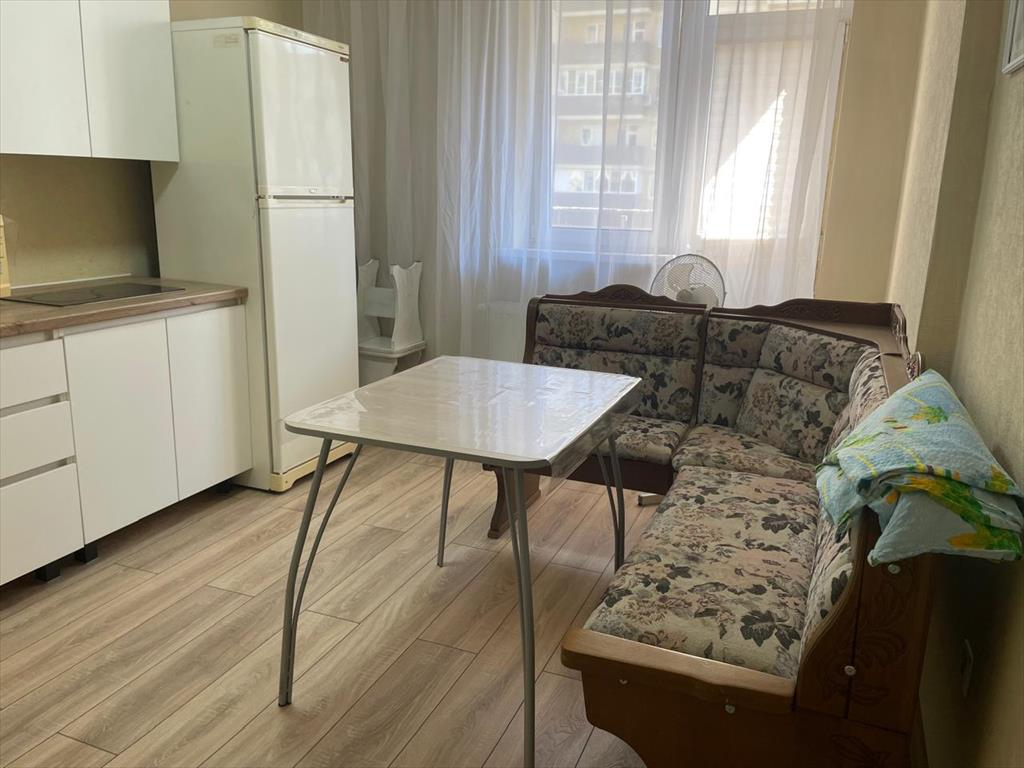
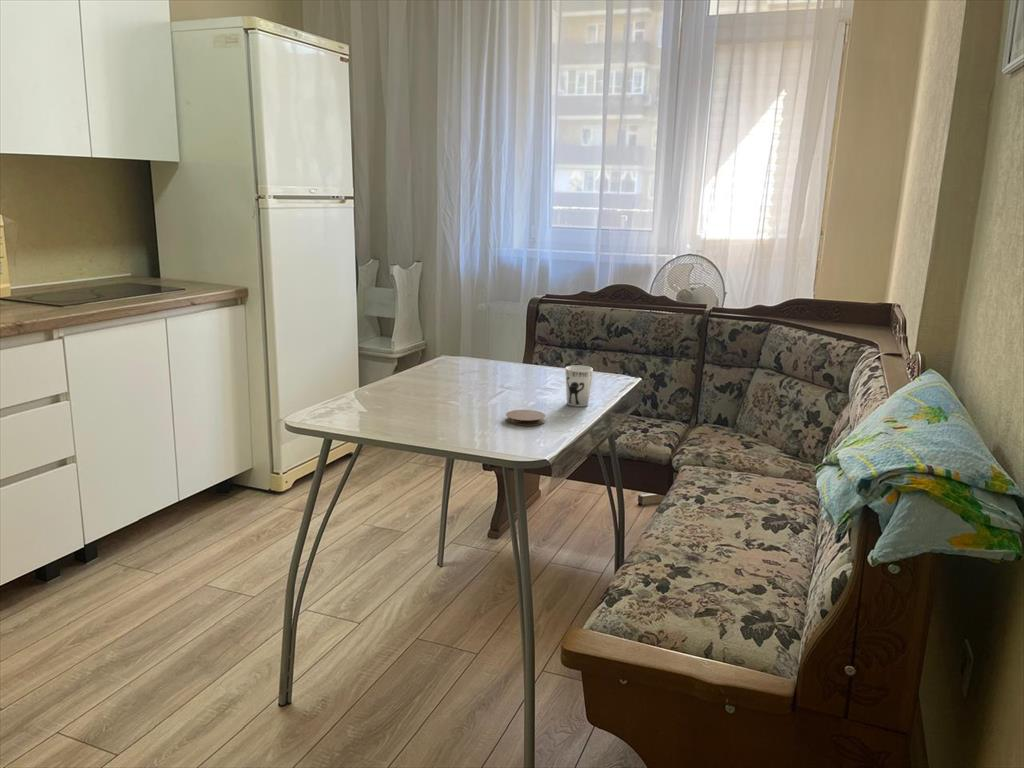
+ coaster [505,409,547,427]
+ cup [564,365,594,408]
